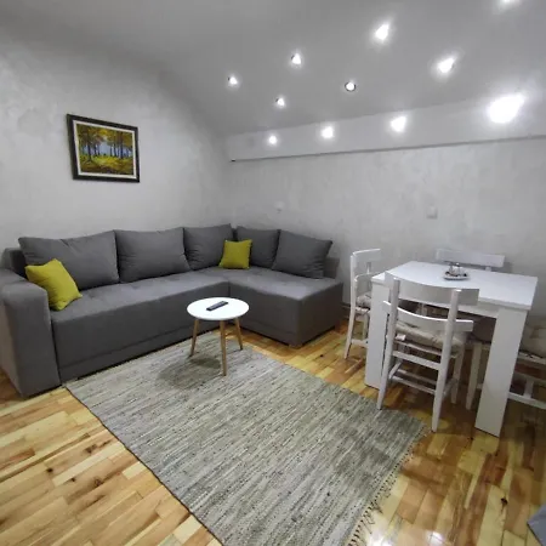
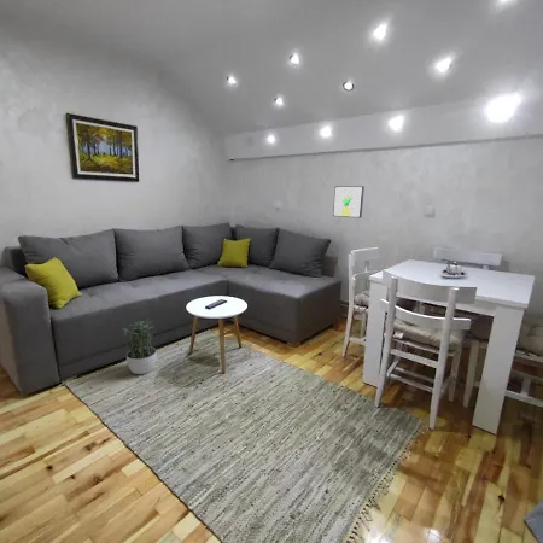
+ potted plant [119,316,158,375]
+ wall art [332,185,366,218]
